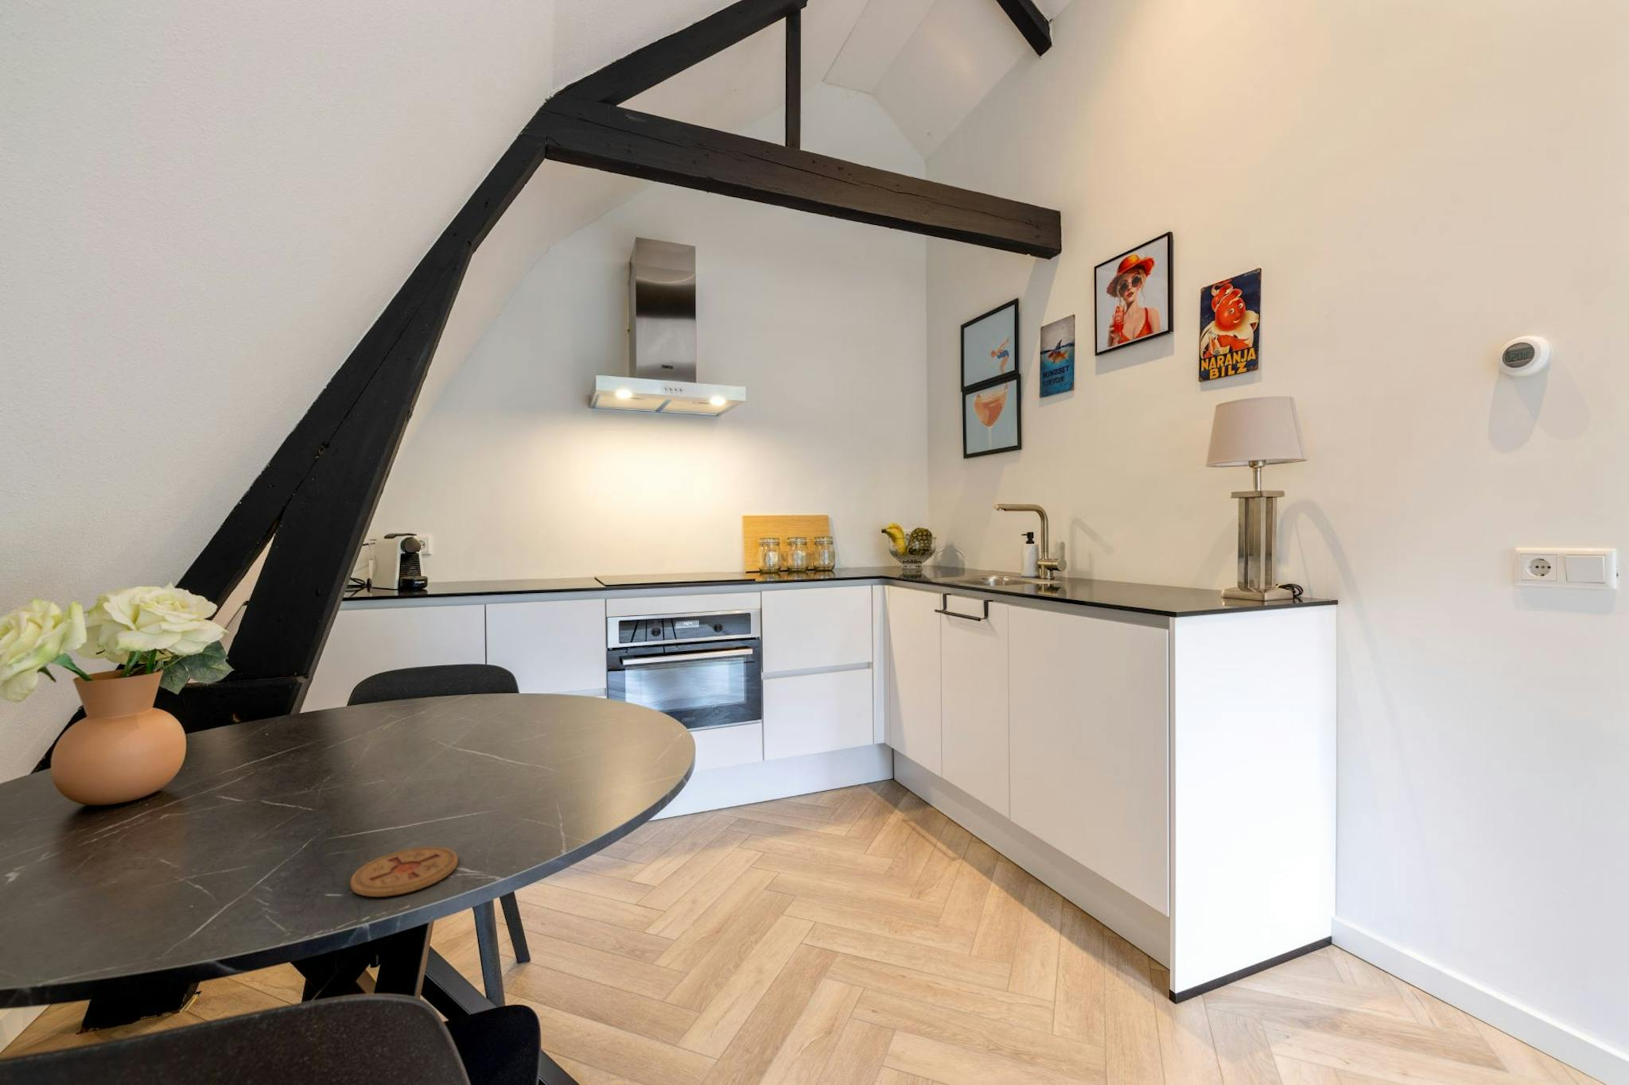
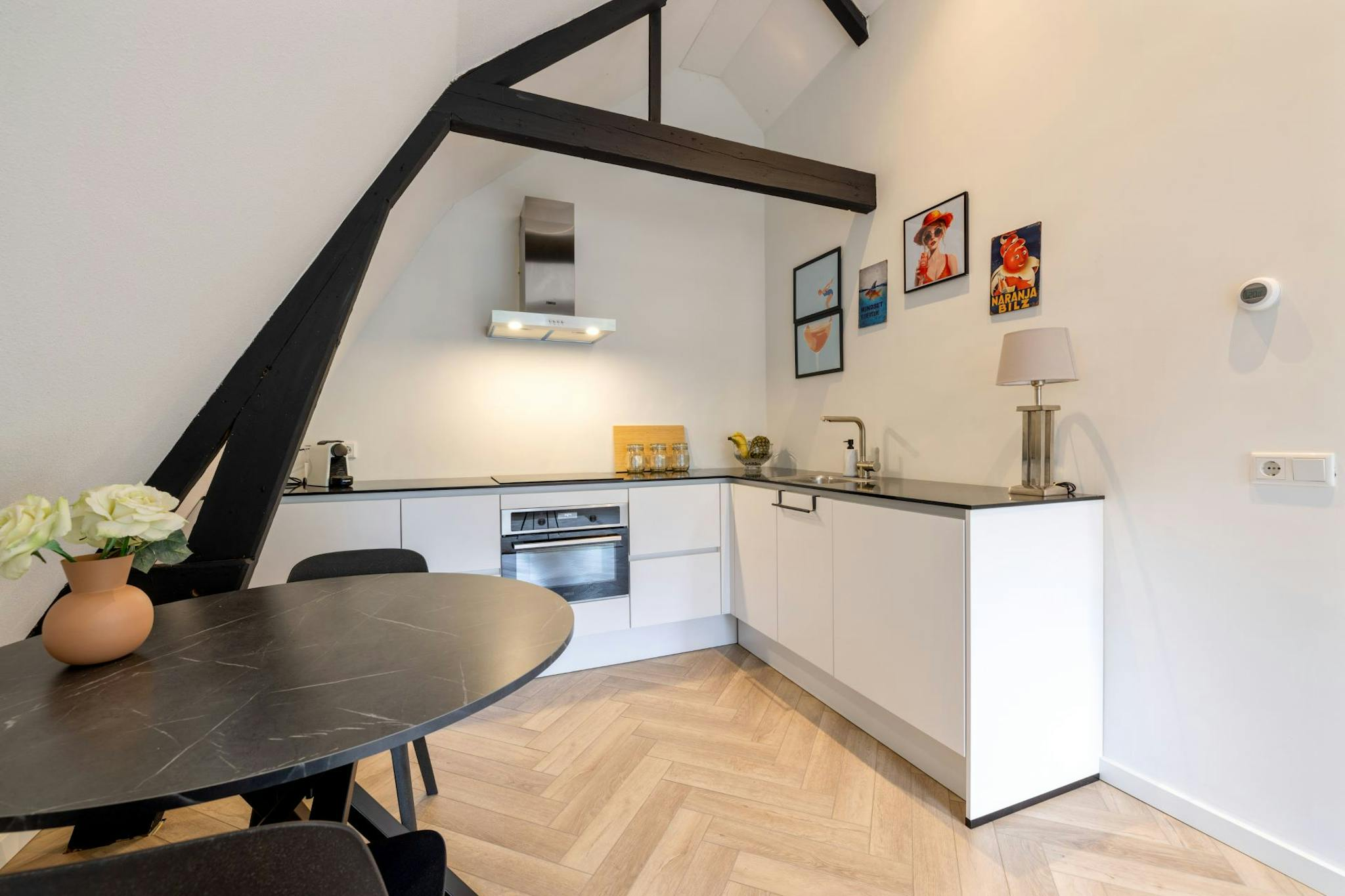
- coaster [349,845,459,897]
